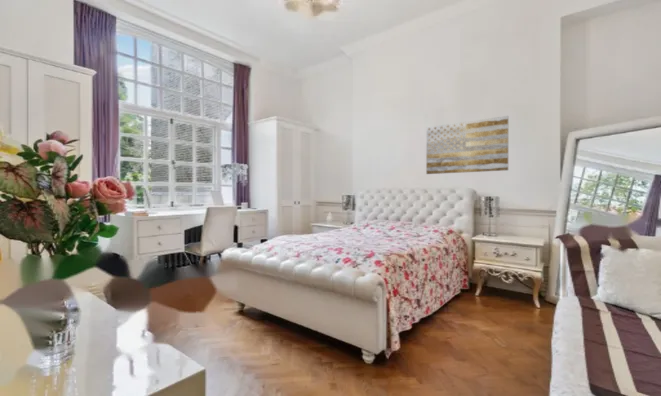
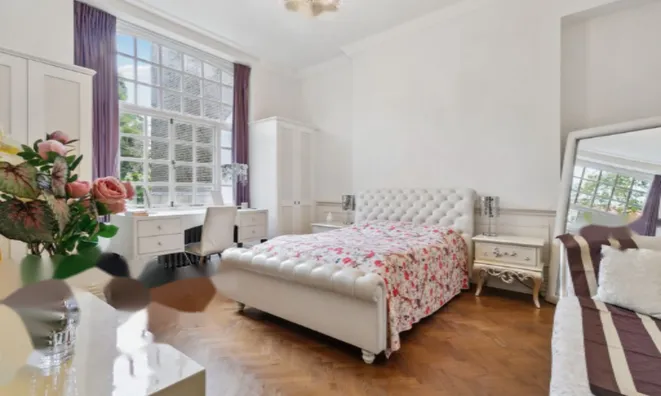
- wall art [425,115,509,175]
